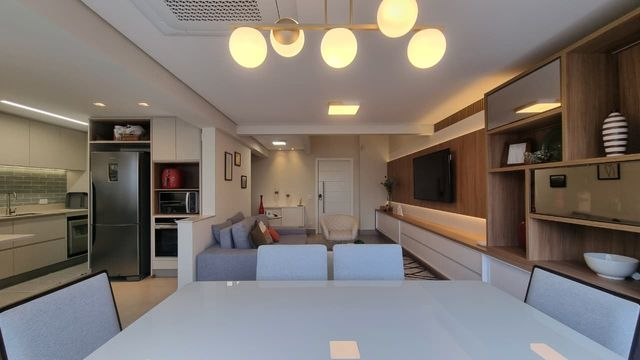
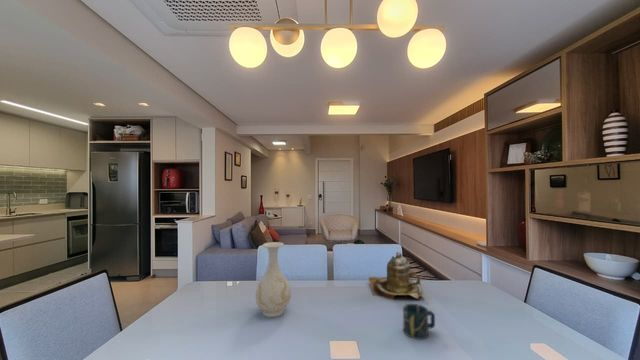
+ vase [255,241,292,318]
+ teapot [368,251,425,301]
+ cup [402,303,436,340]
